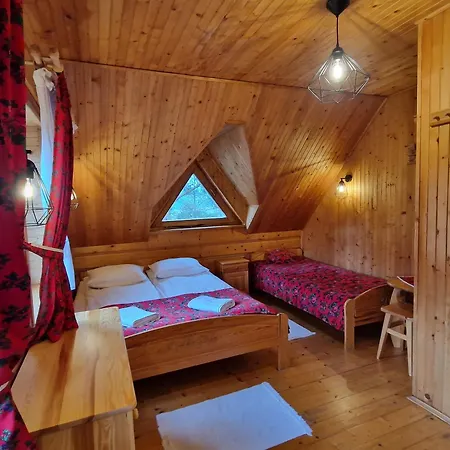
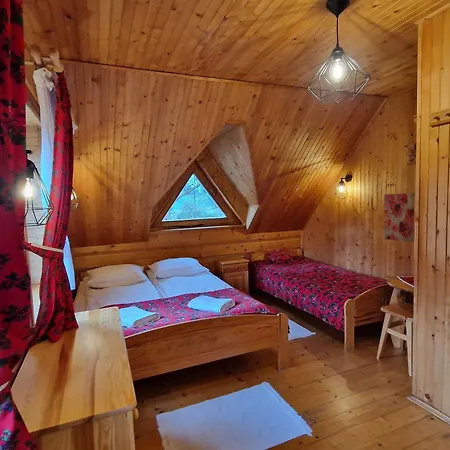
+ wall art [383,192,416,243]
